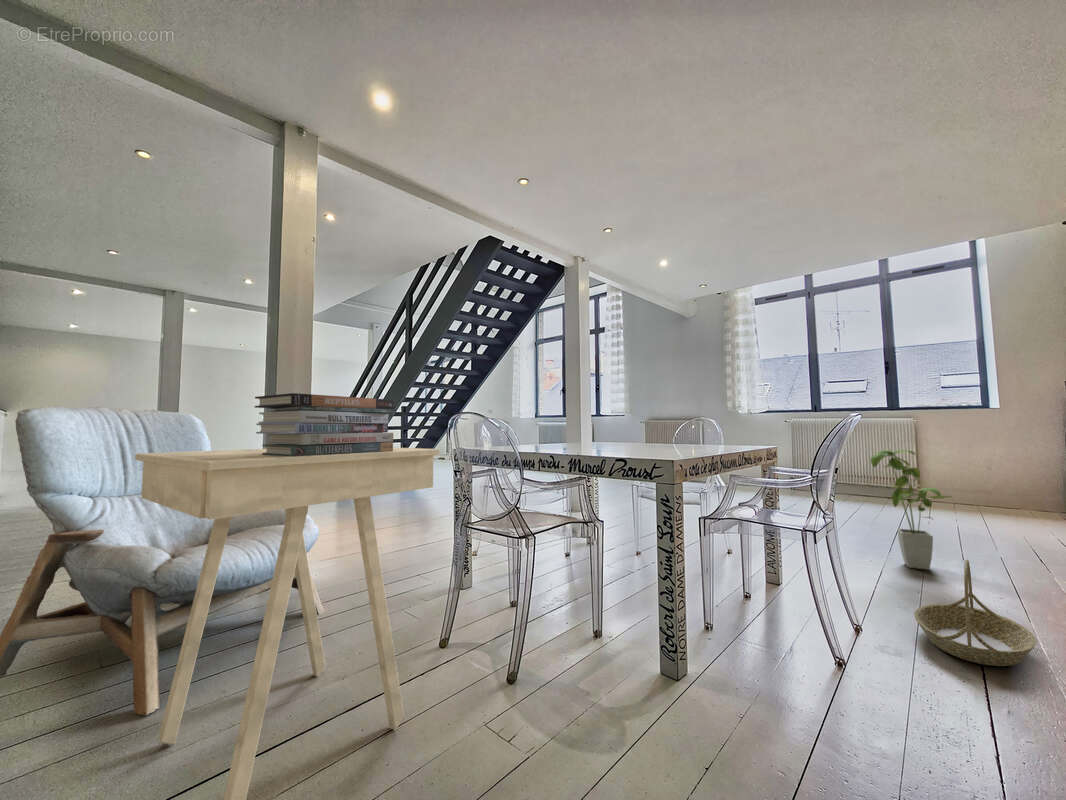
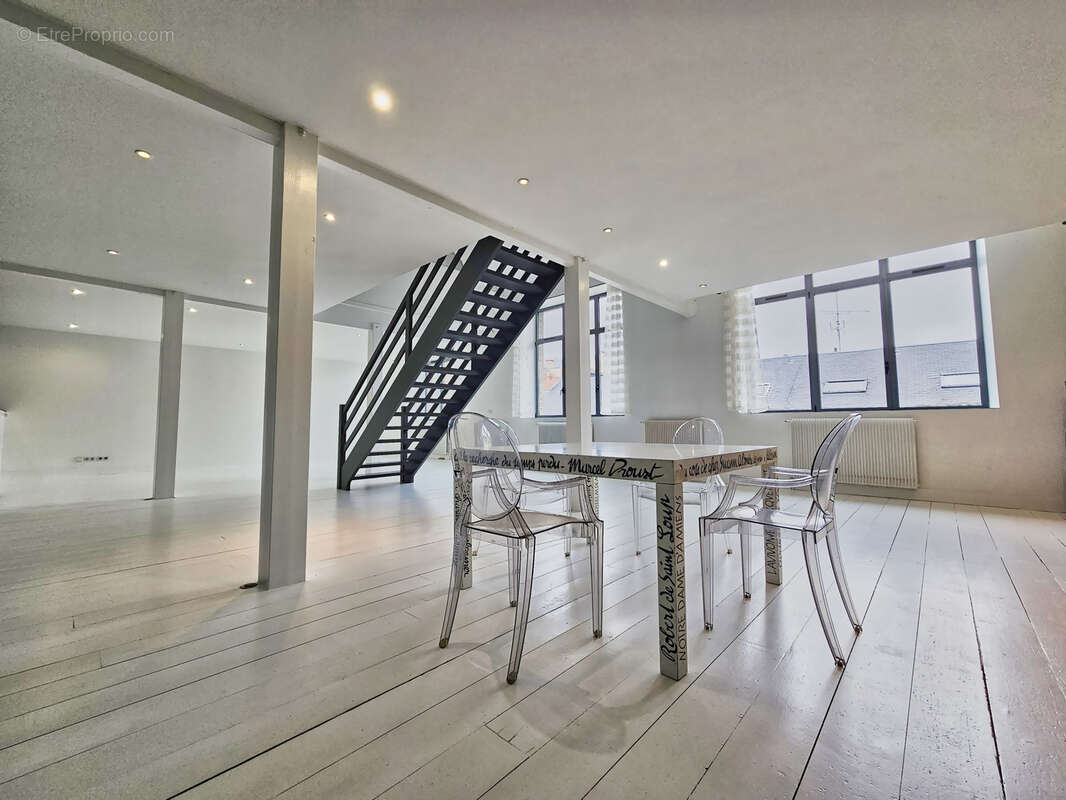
- basket [913,559,1037,667]
- armchair [0,406,325,716]
- side table [135,447,441,800]
- book stack [254,392,395,457]
- house plant [870,449,952,571]
